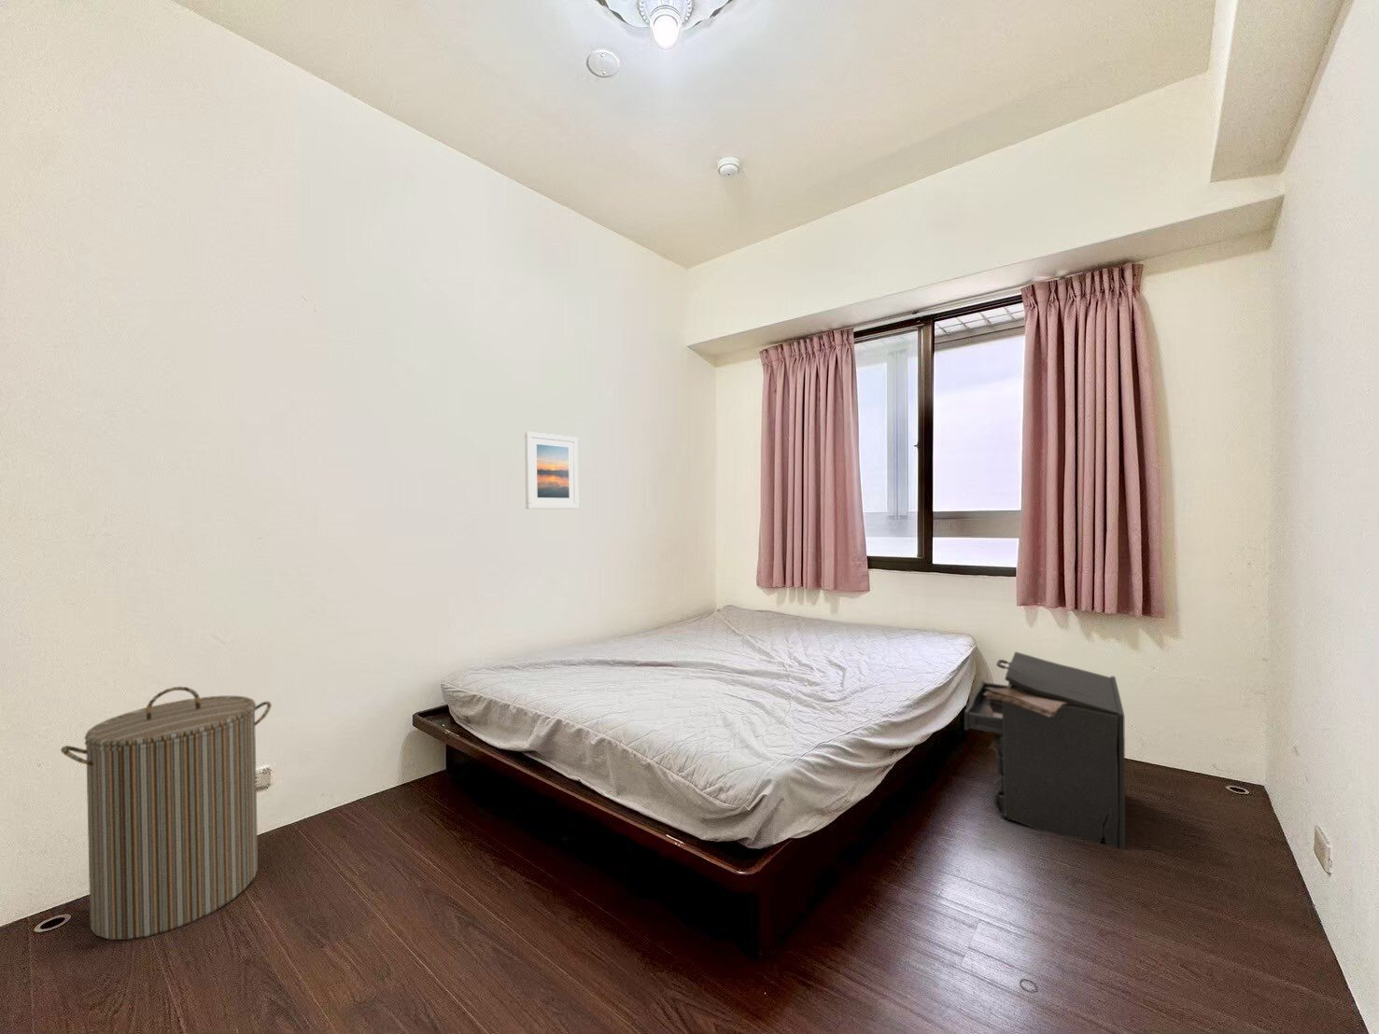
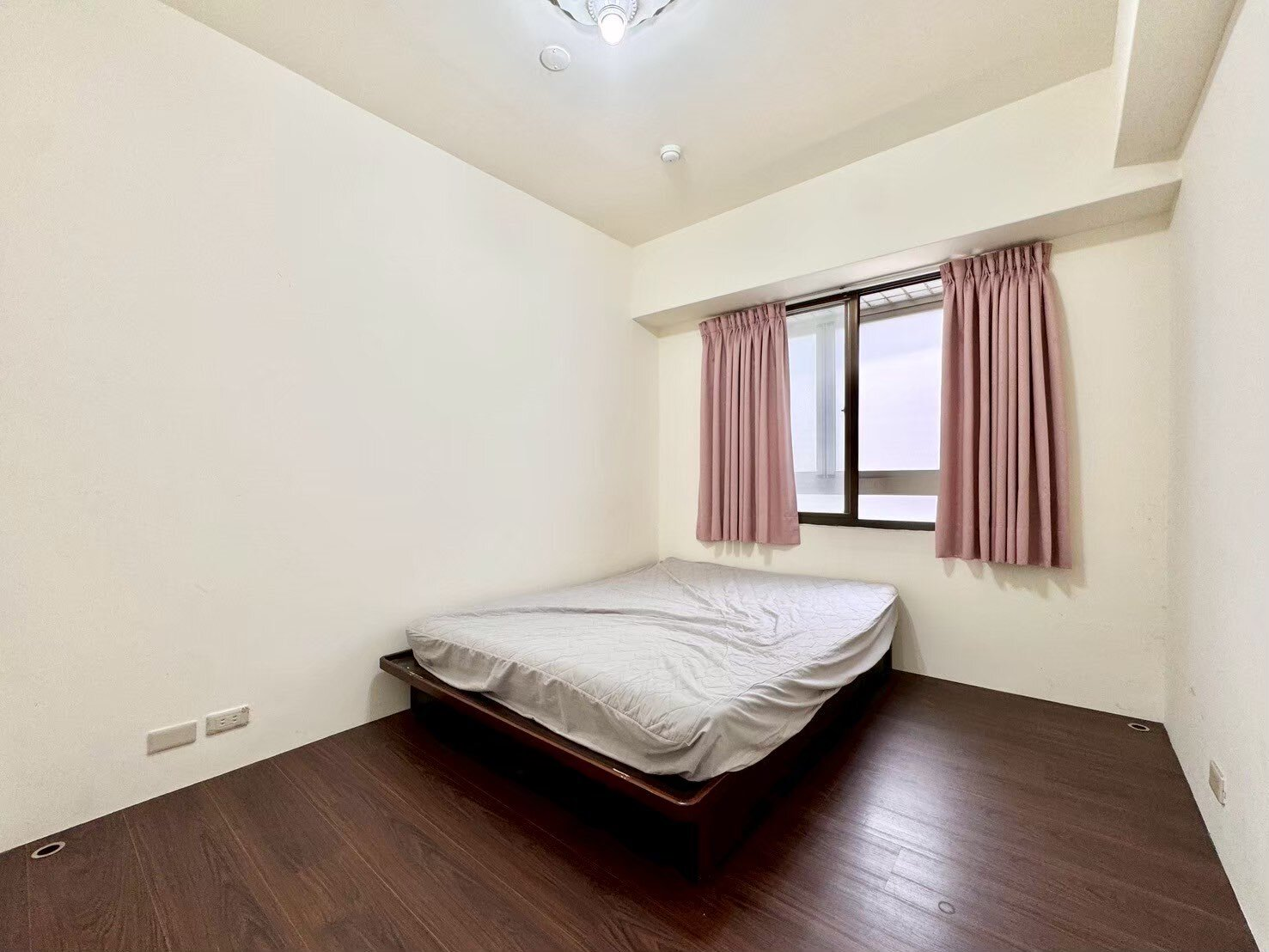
- laundry hamper [60,686,273,941]
- nightstand [964,652,1126,852]
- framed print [524,431,580,509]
